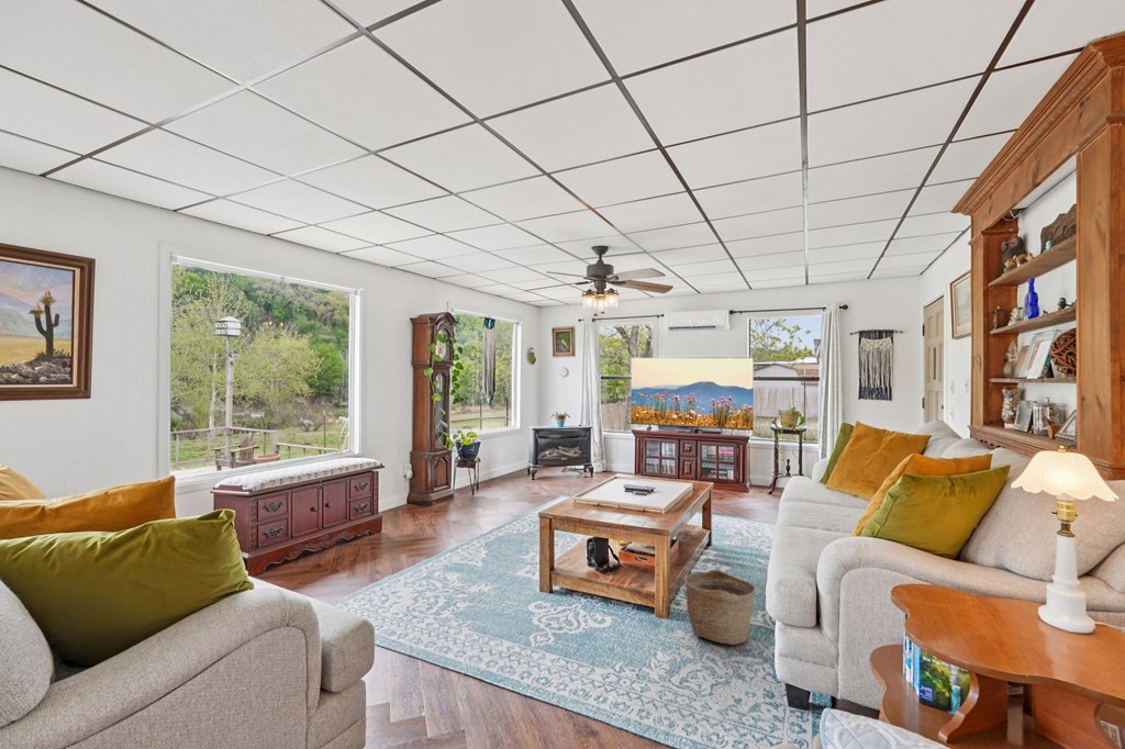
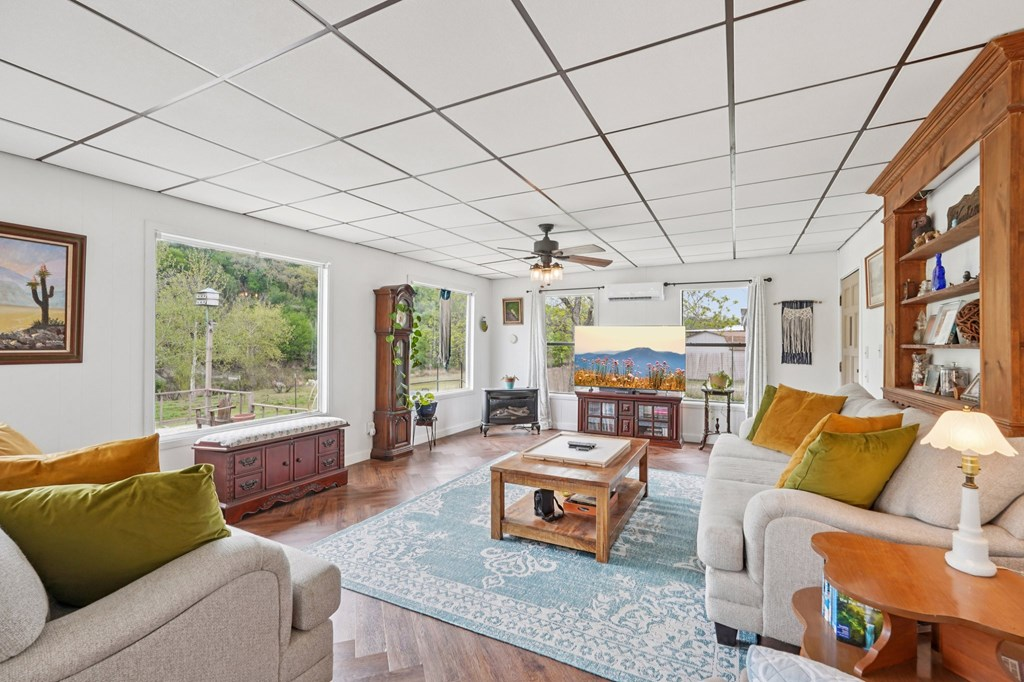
- basket [683,569,757,646]
